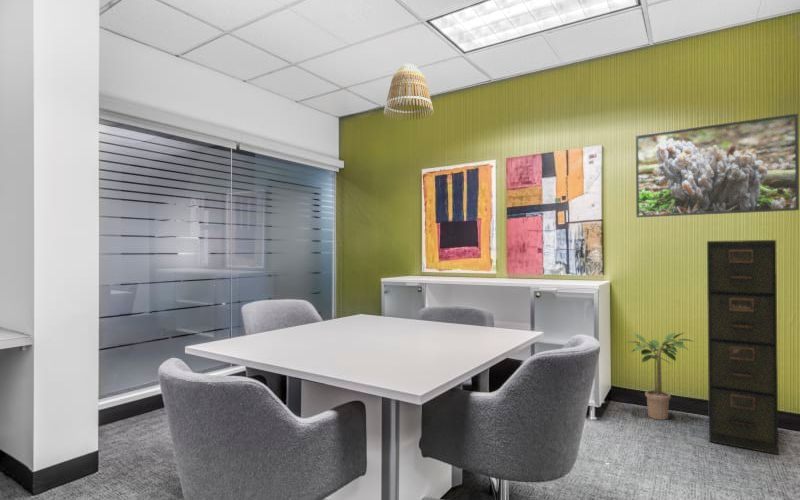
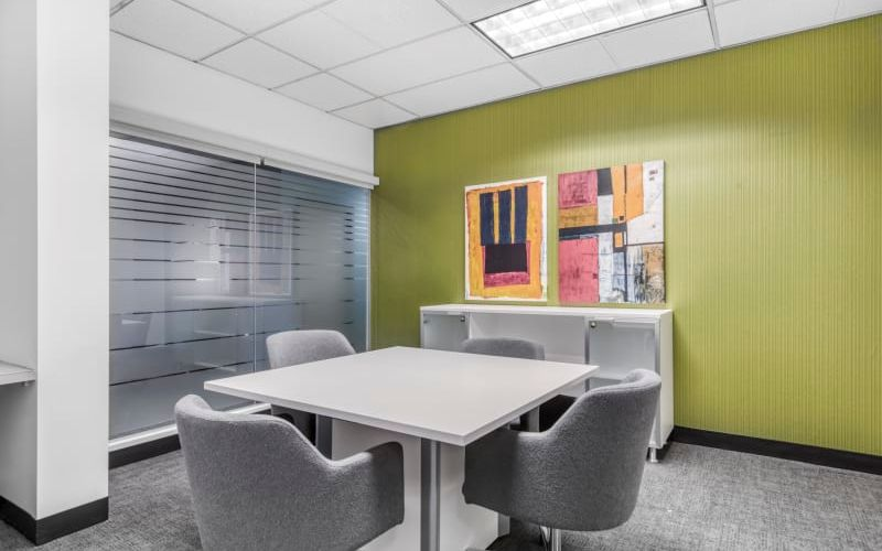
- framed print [635,112,800,218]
- potted plant [627,332,695,421]
- lamp shade [383,63,435,122]
- filing cabinet [706,239,779,455]
